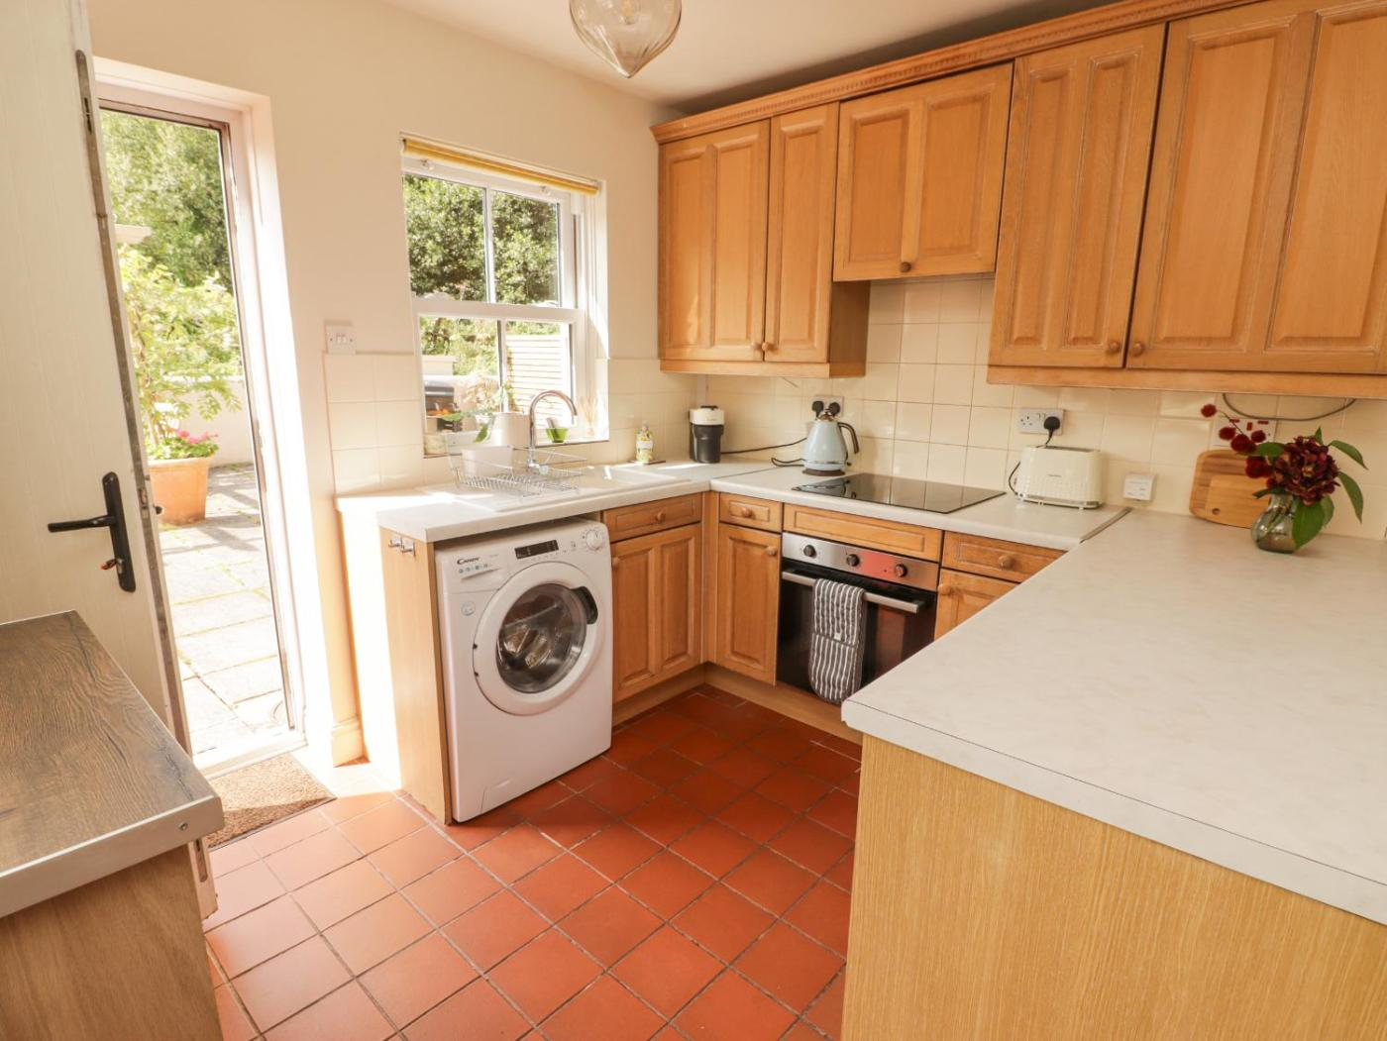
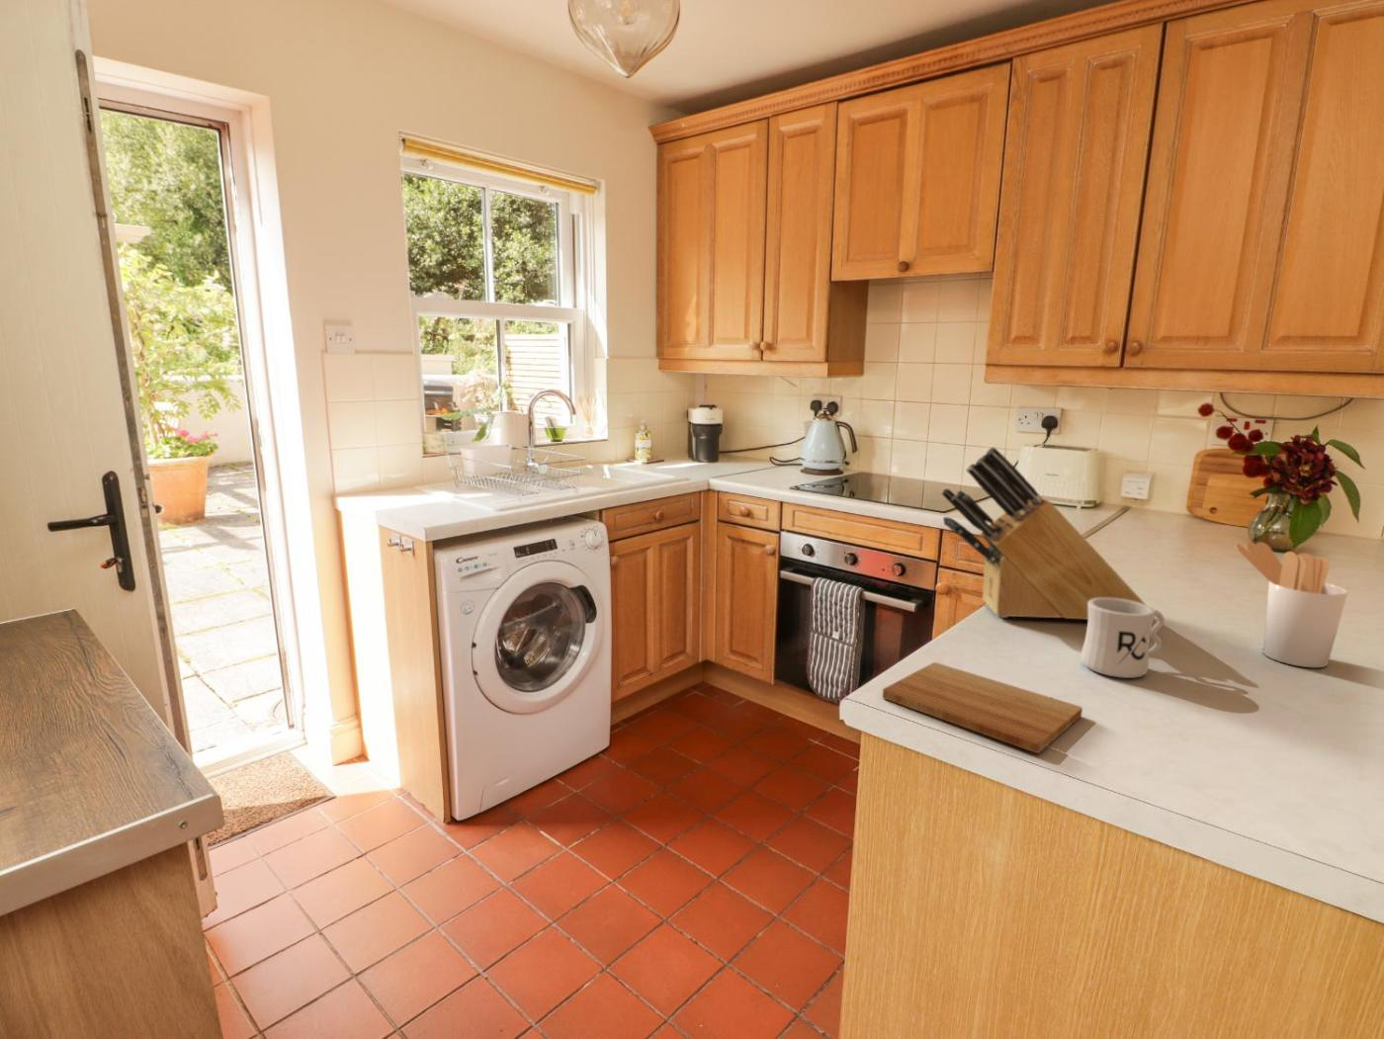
+ mug [1079,598,1166,679]
+ utensil holder [1234,540,1348,668]
+ knife block [940,446,1147,621]
+ cutting board [882,661,1084,754]
